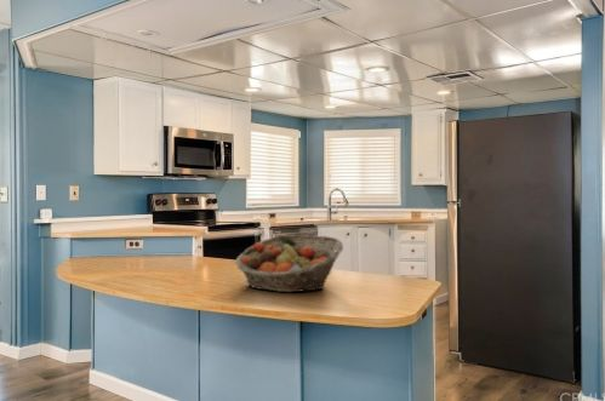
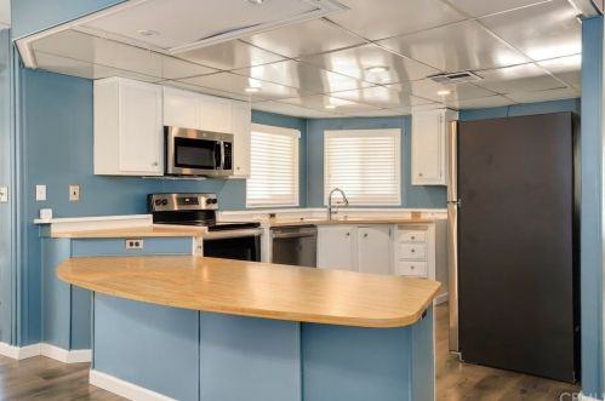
- fruit basket [234,234,344,293]
